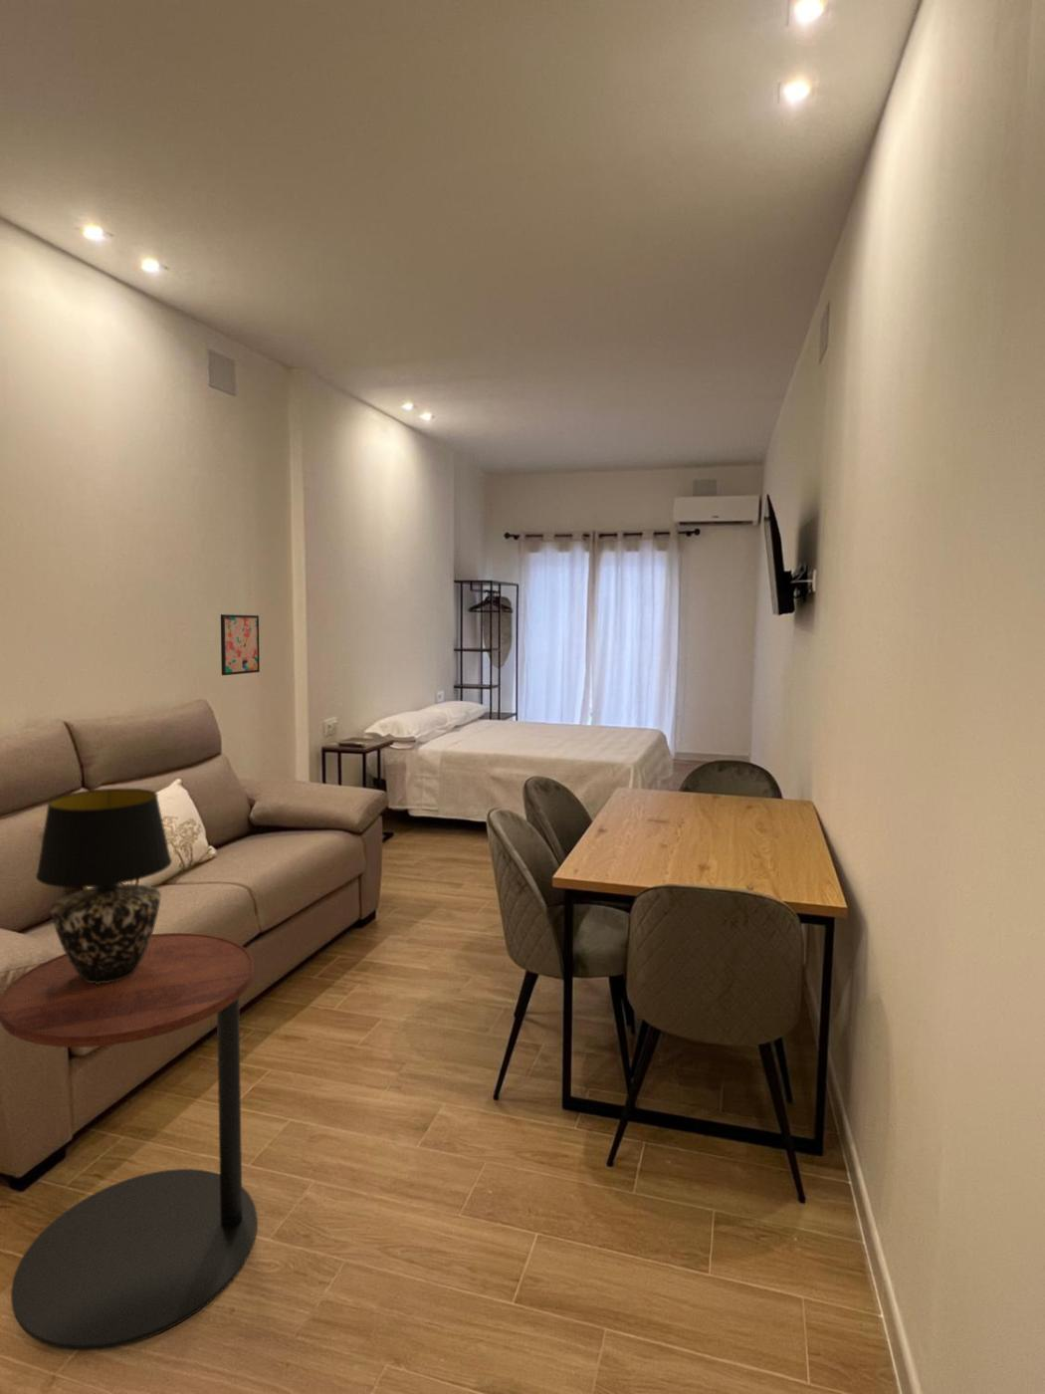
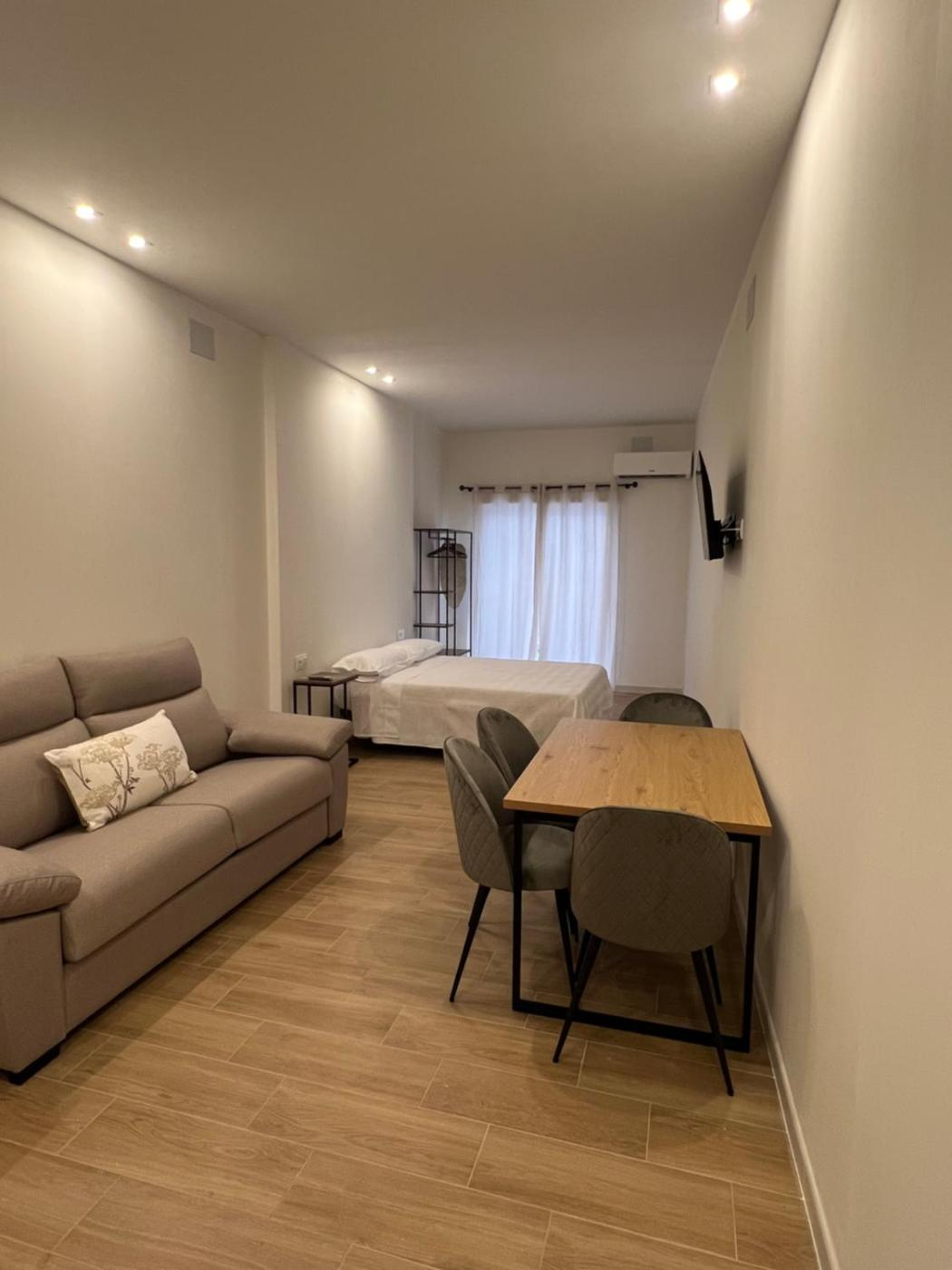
- table lamp [35,788,173,983]
- side table [0,932,258,1351]
- wall art [220,614,261,676]
